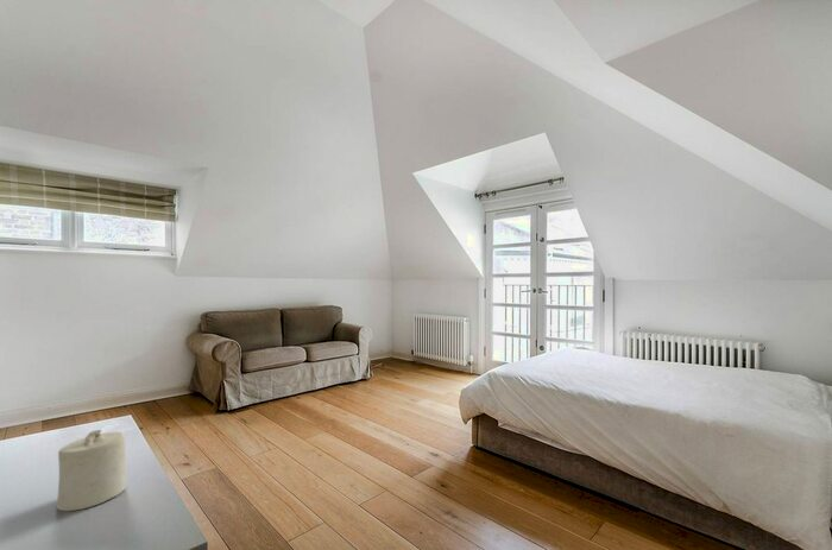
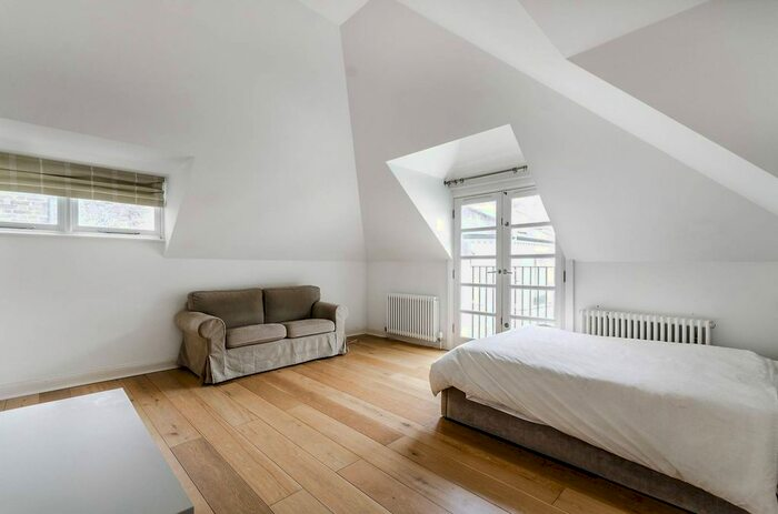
- candle [56,429,127,512]
